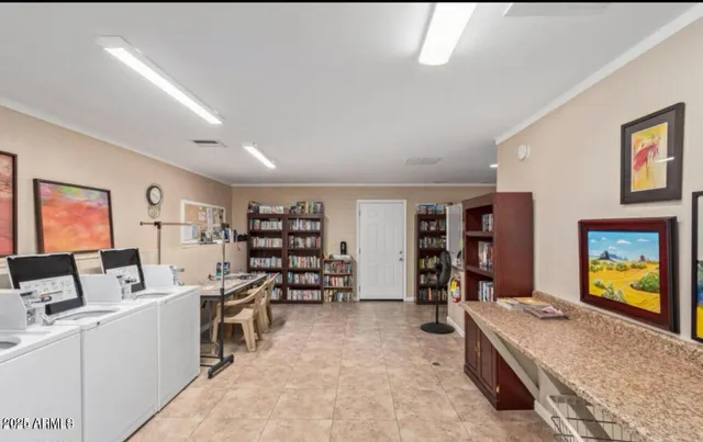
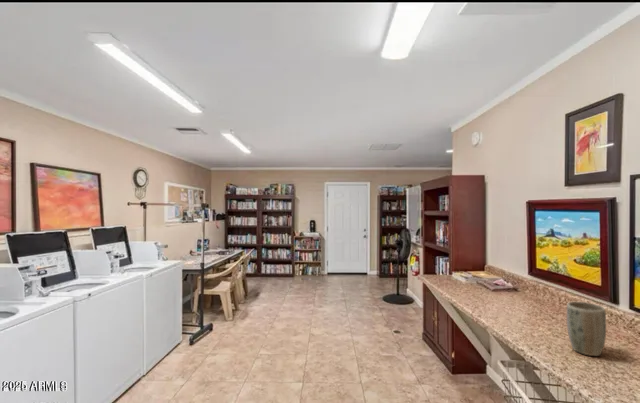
+ plant pot [566,301,607,357]
